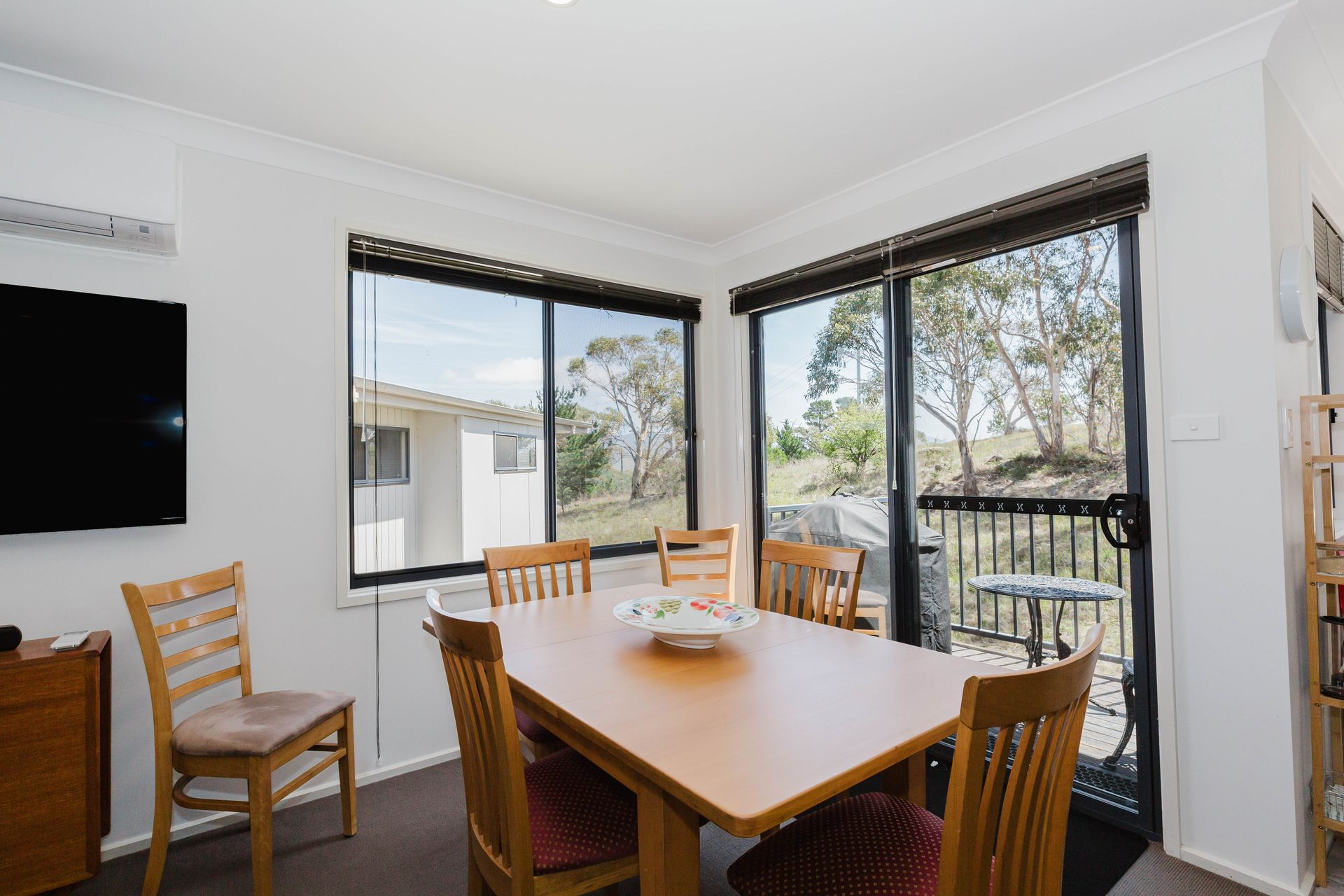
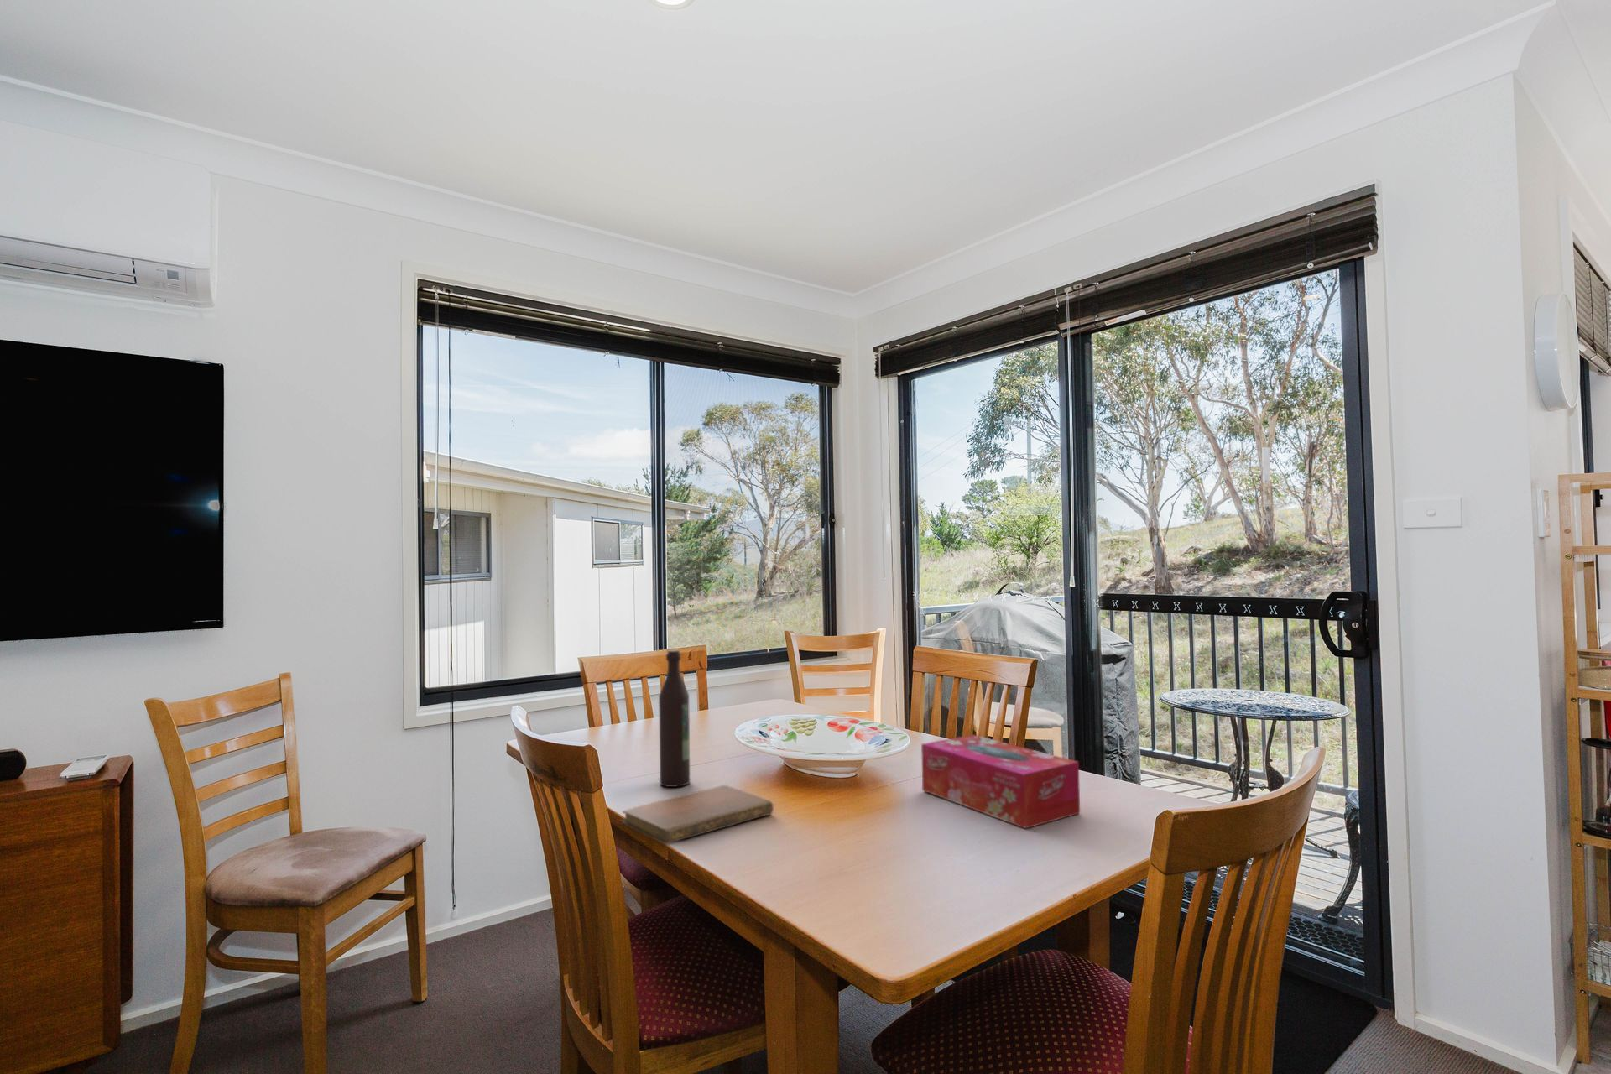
+ notebook [621,784,774,845]
+ wine bottle [658,648,690,788]
+ tissue box [921,734,1081,829]
